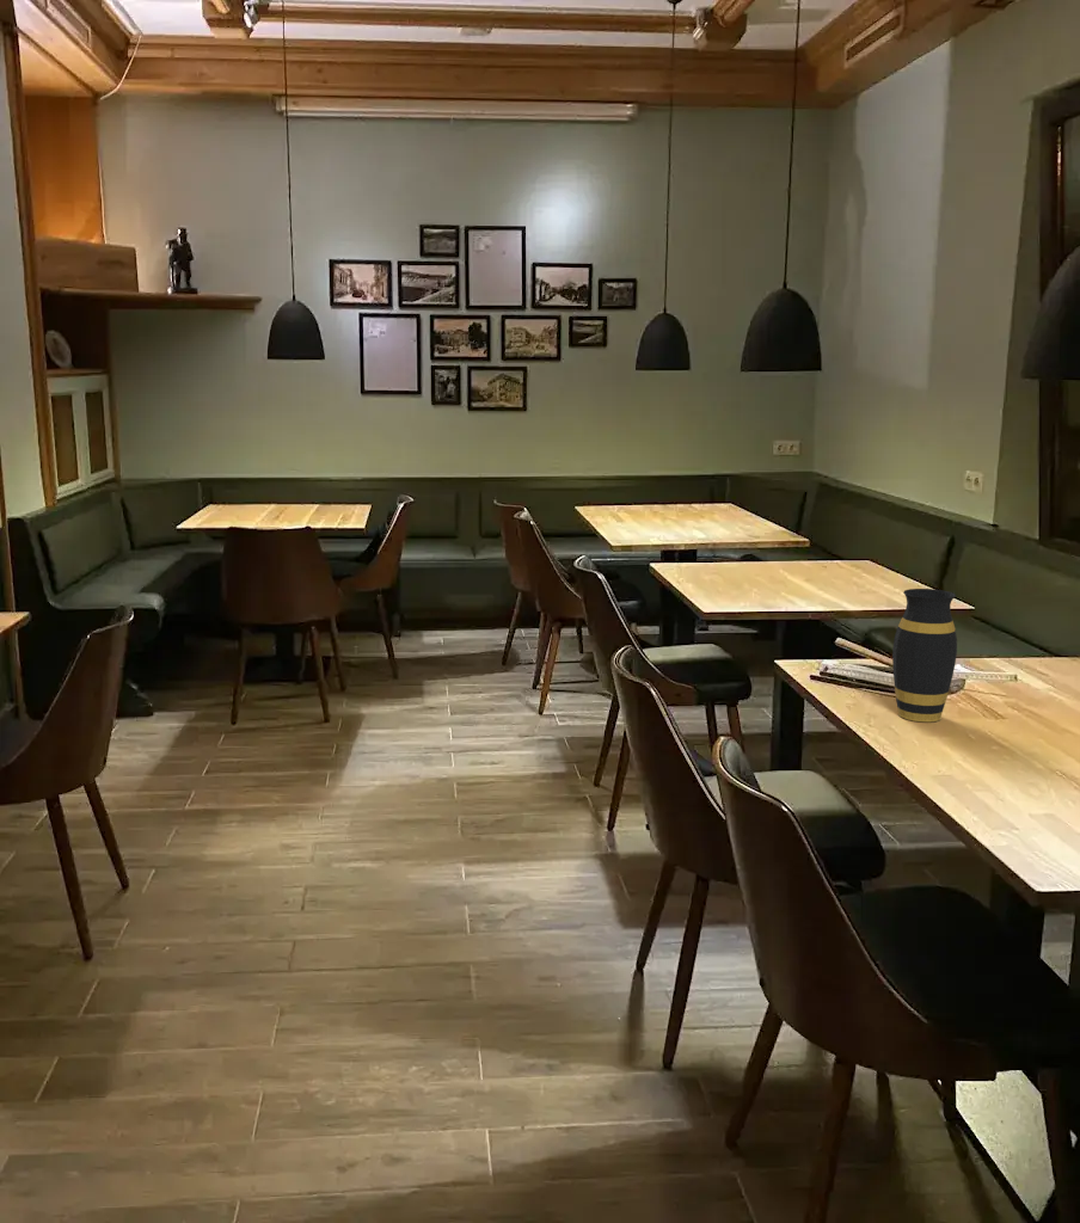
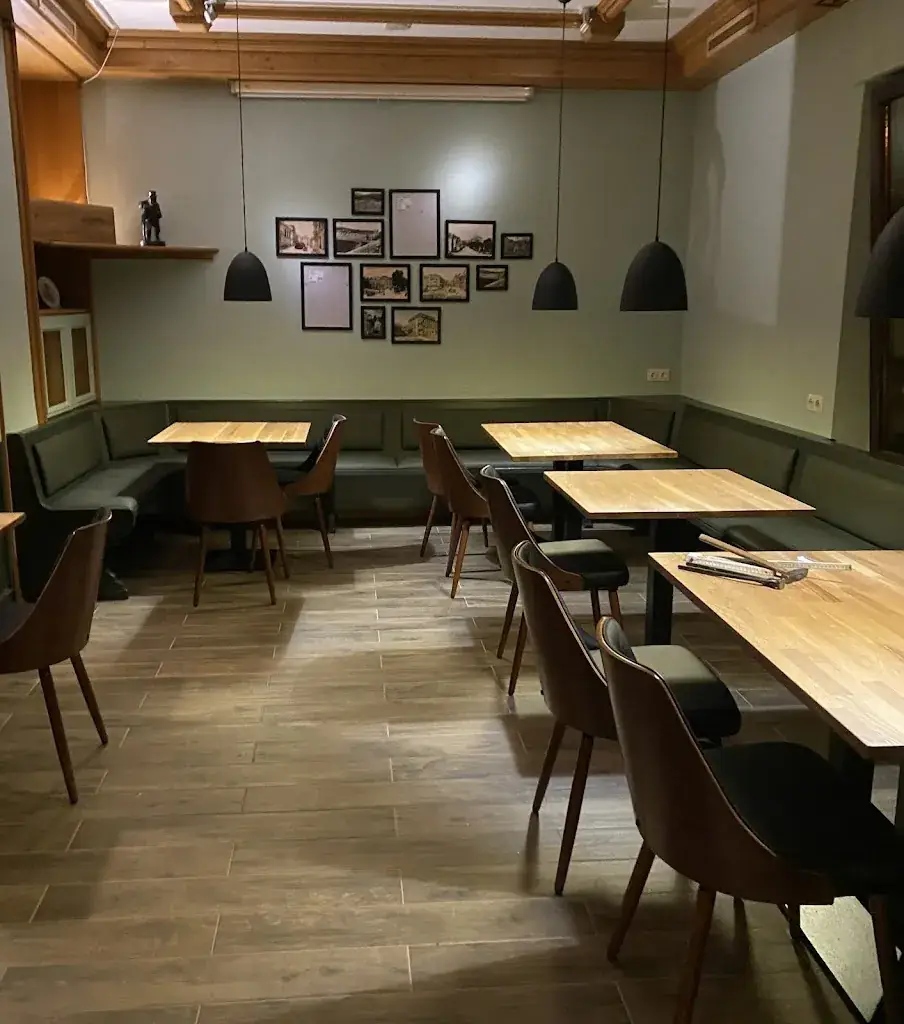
- vase [891,588,958,723]
